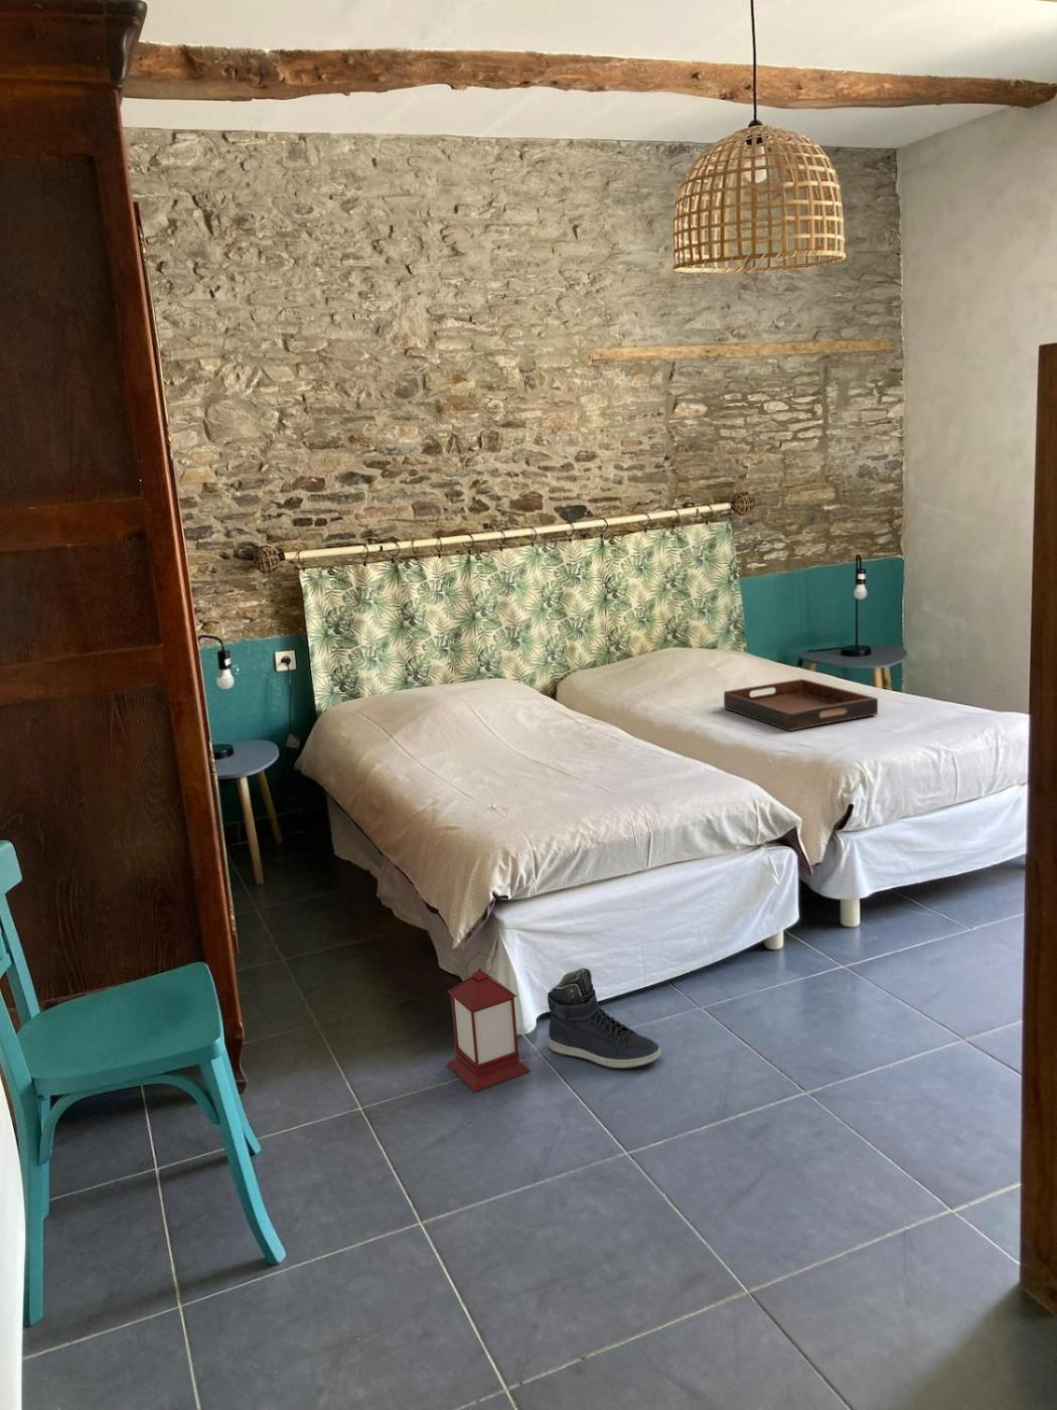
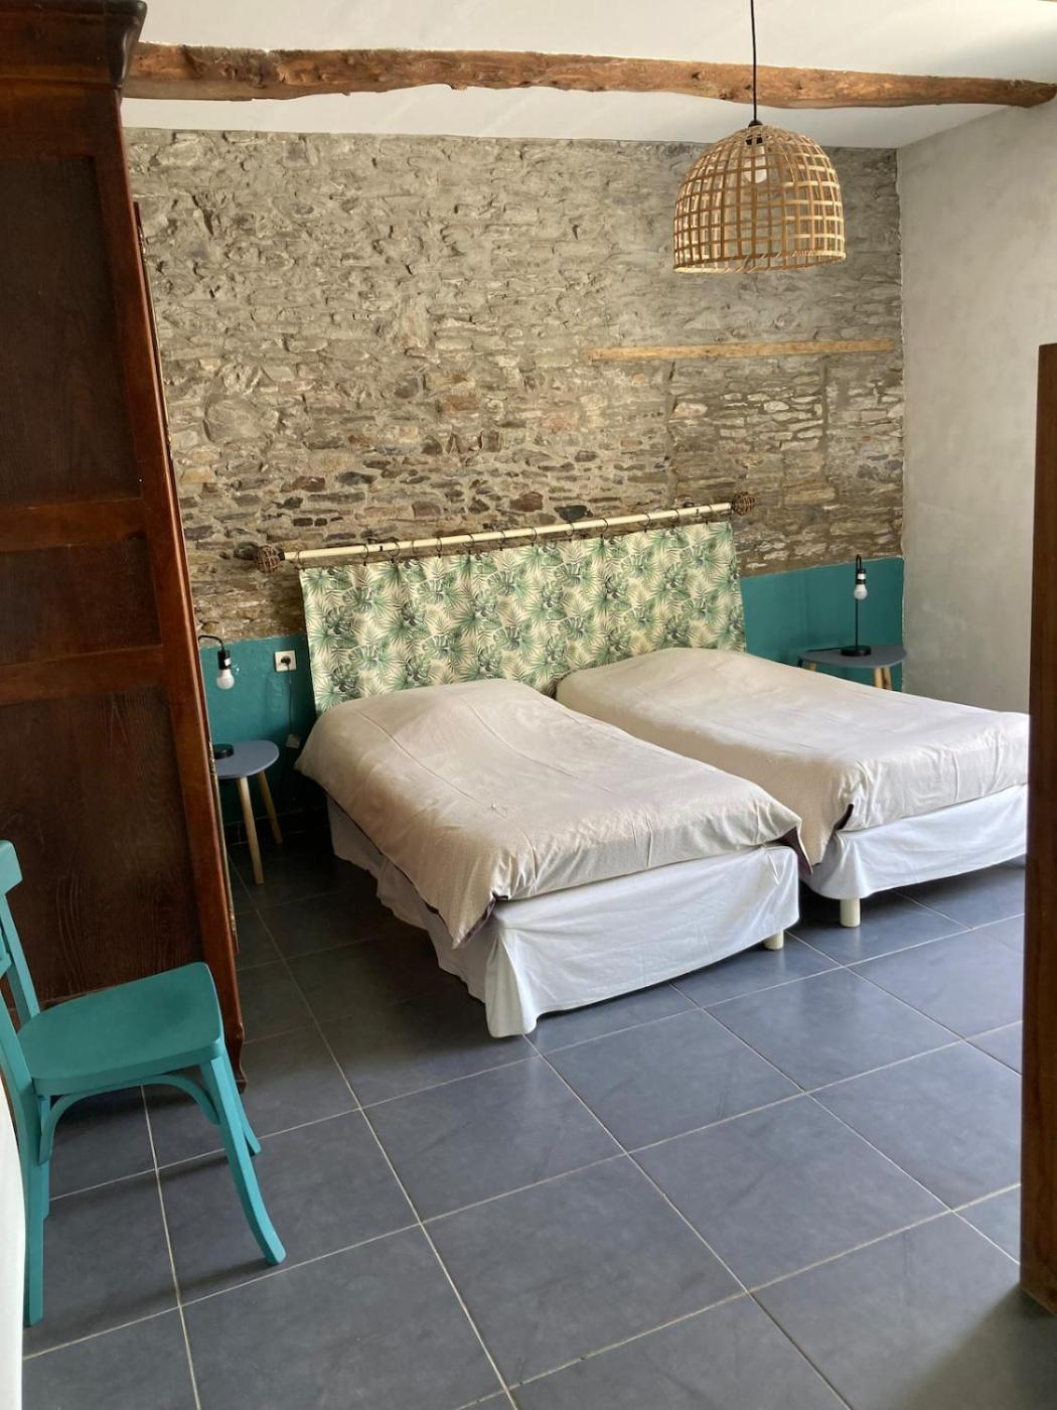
- lantern [446,950,532,1092]
- sneaker [546,967,662,1069]
- serving tray [723,678,879,732]
